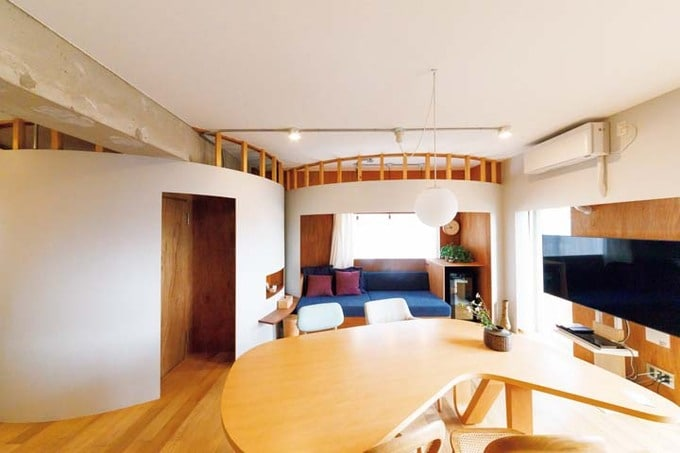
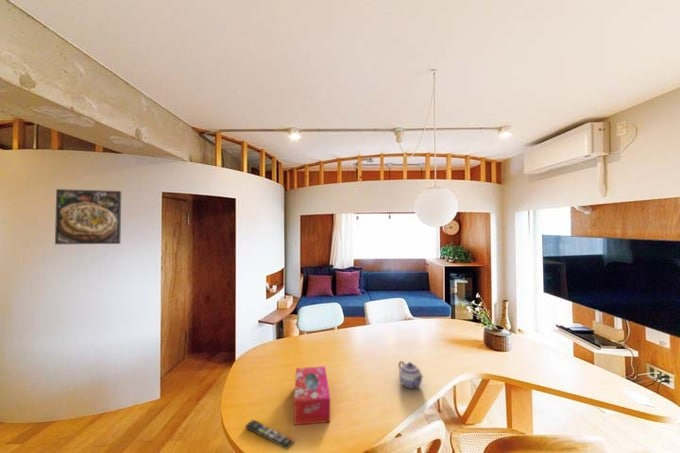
+ remote control [244,419,295,451]
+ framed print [54,188,122,245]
+ tissue box [293,365,331,426]
+ teapot [398,360,424,390]
